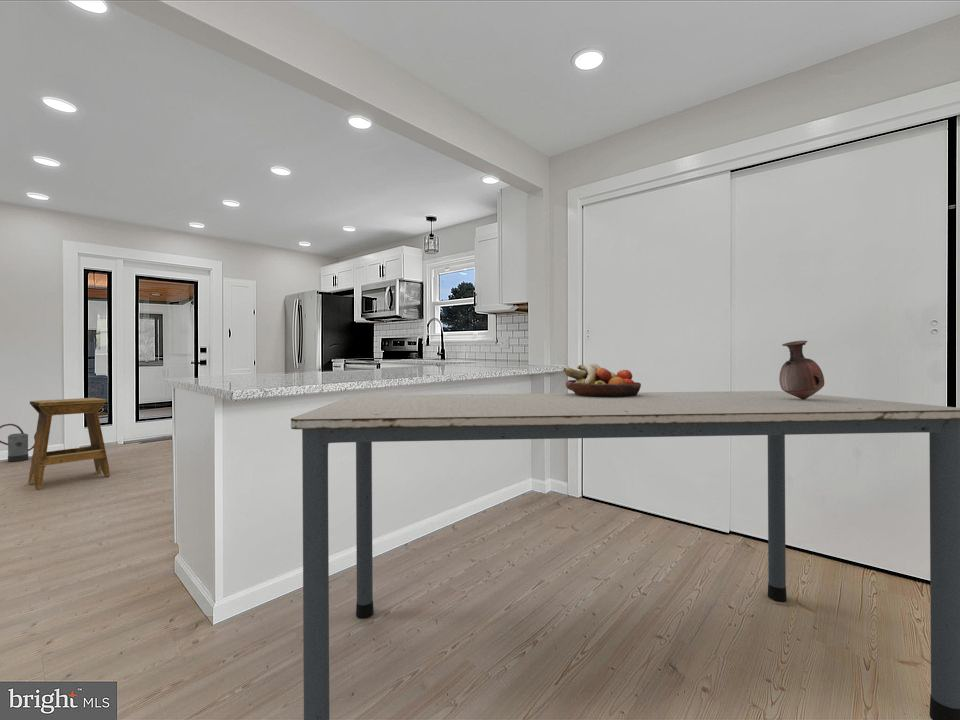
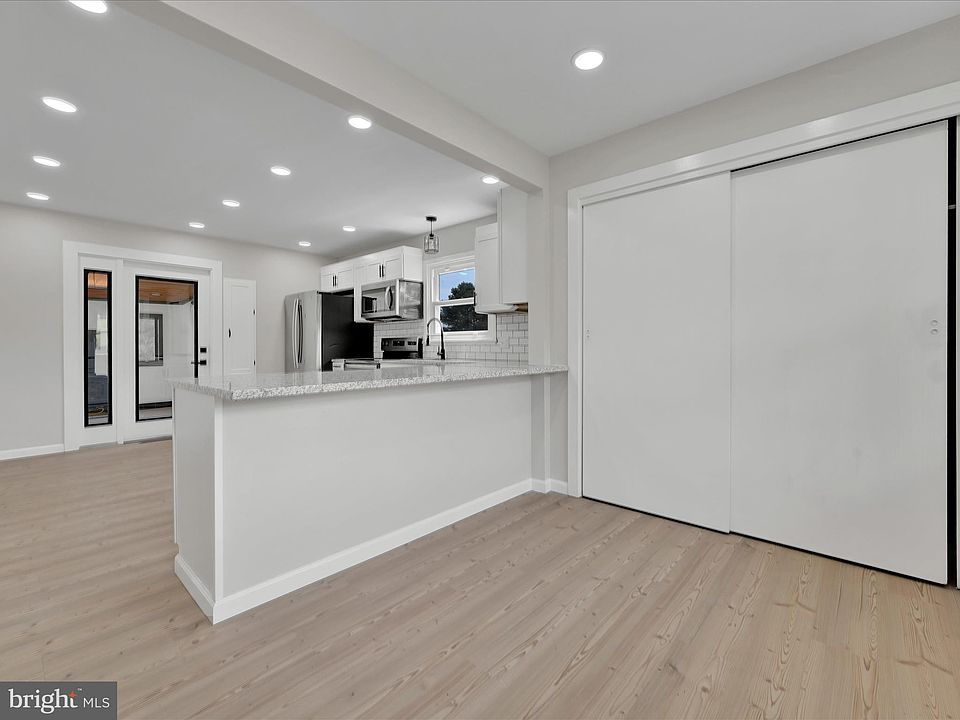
- fruit bowl [562,363,642,397]
- vase [778,340,825,400]
- dining table [290,390,960,720]
- watering can [0,423,36,463]
- stool [27,397,111,490]
